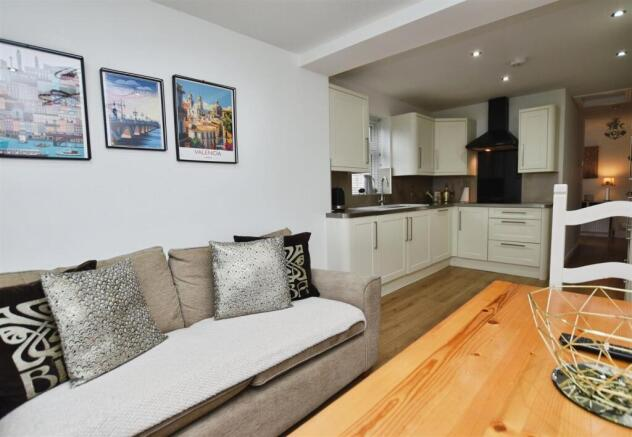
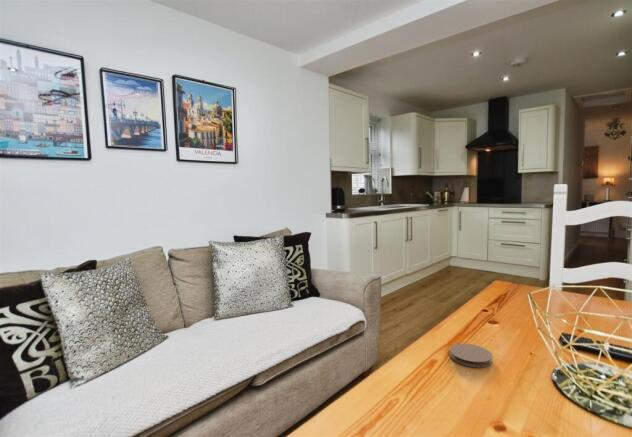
+ coaster [449,342,493,368]
